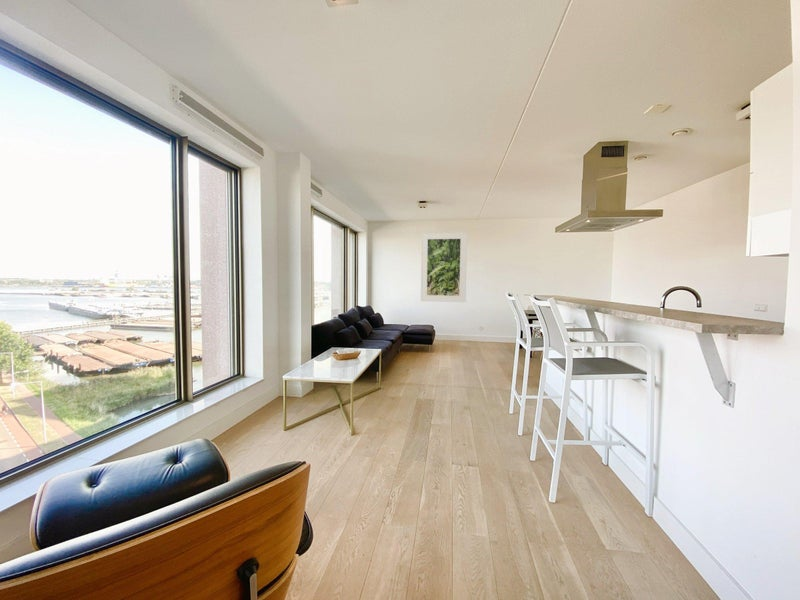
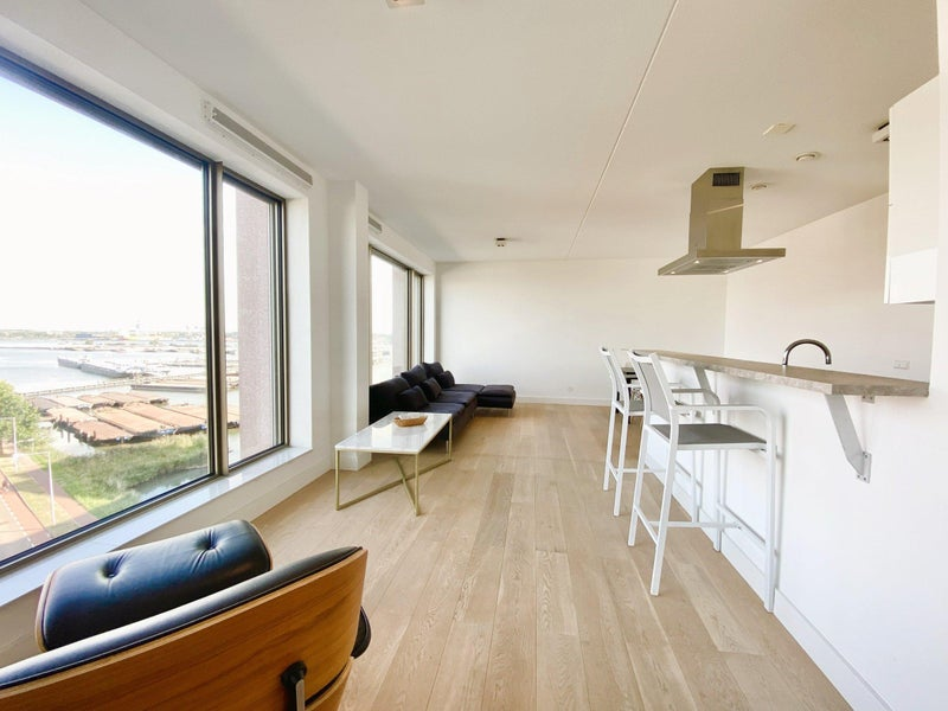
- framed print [420,231,468,303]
